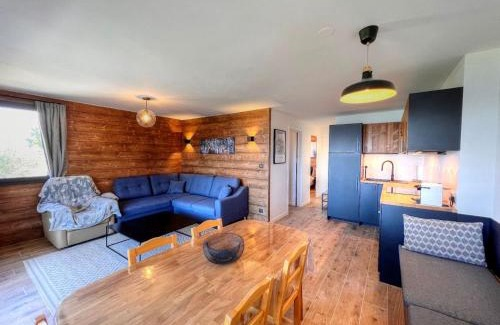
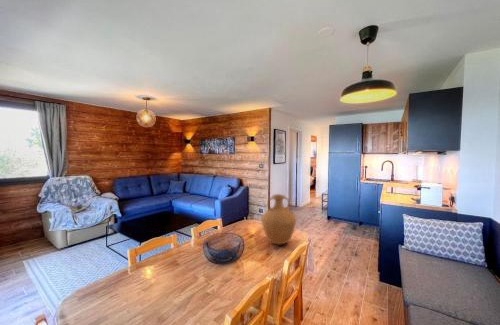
+ vase [260,193,297,246]
